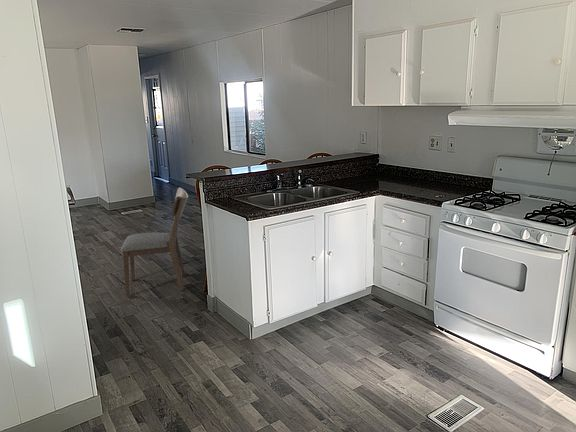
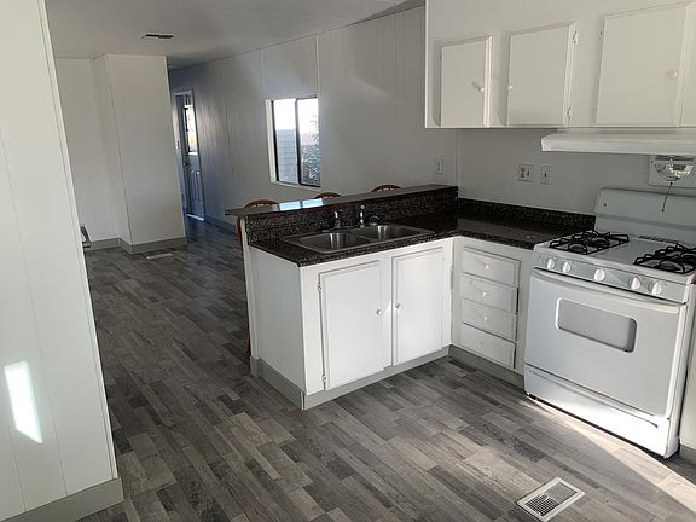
- chair [120,187,189,297]
